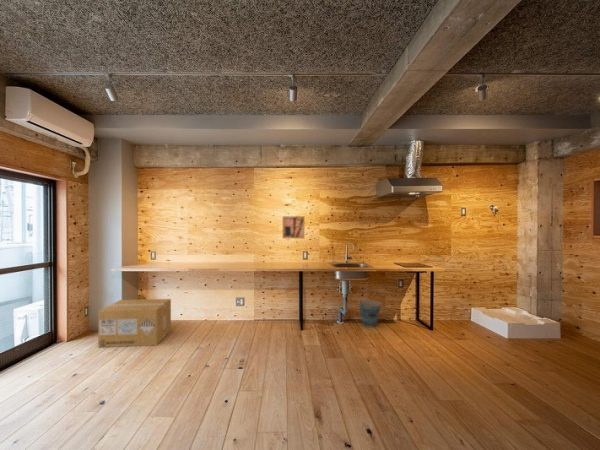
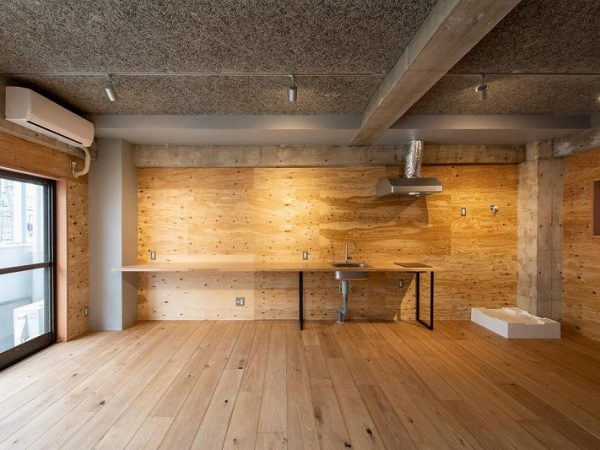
- cardboard box [97,298,172,348]
- wall art [282,216,305,239]
- bucket [357,299,383,328]
